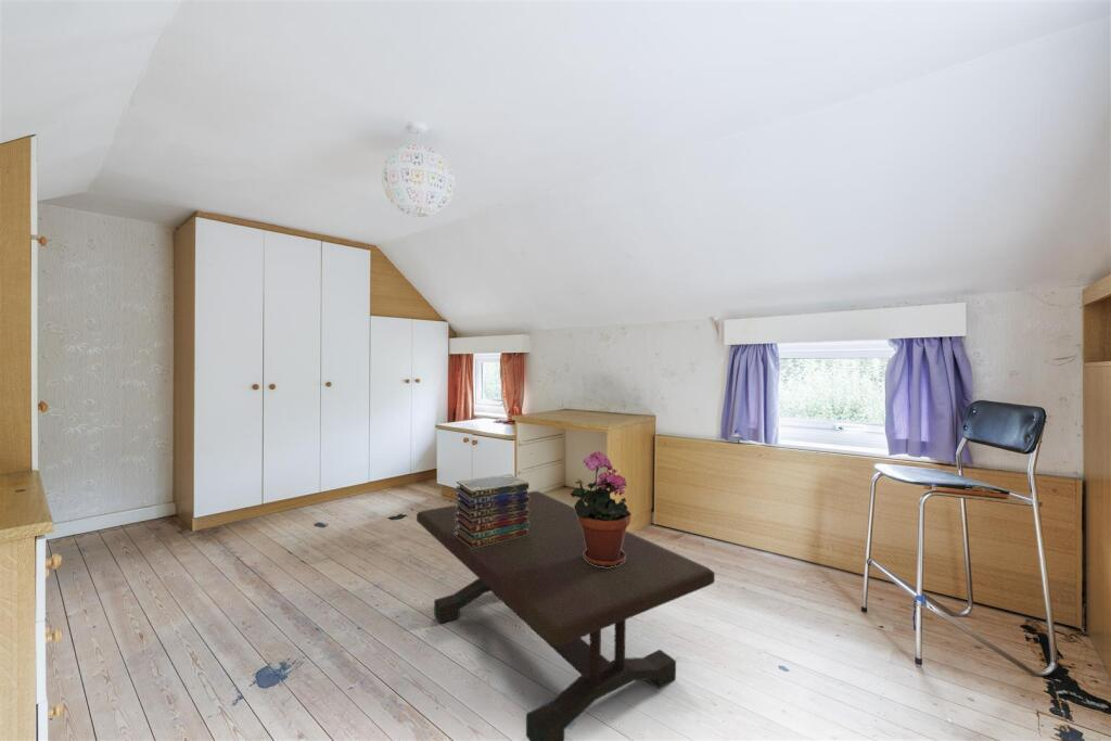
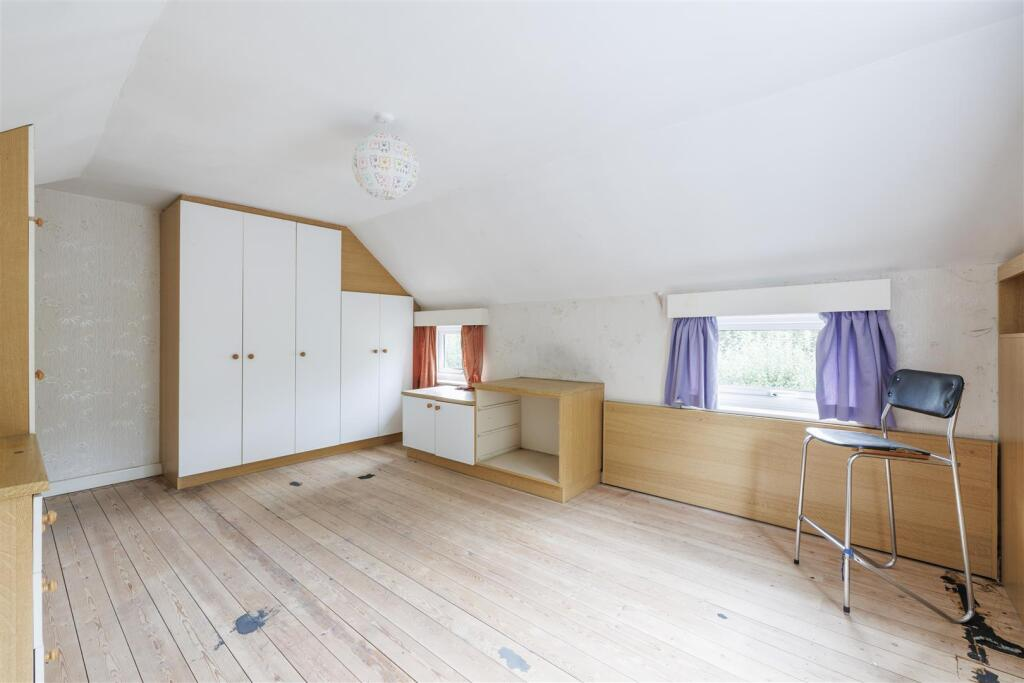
- book stack [454,473,531,548]
- coffee table [416,490,716,741]
- potted plant [569,450,631,567]
